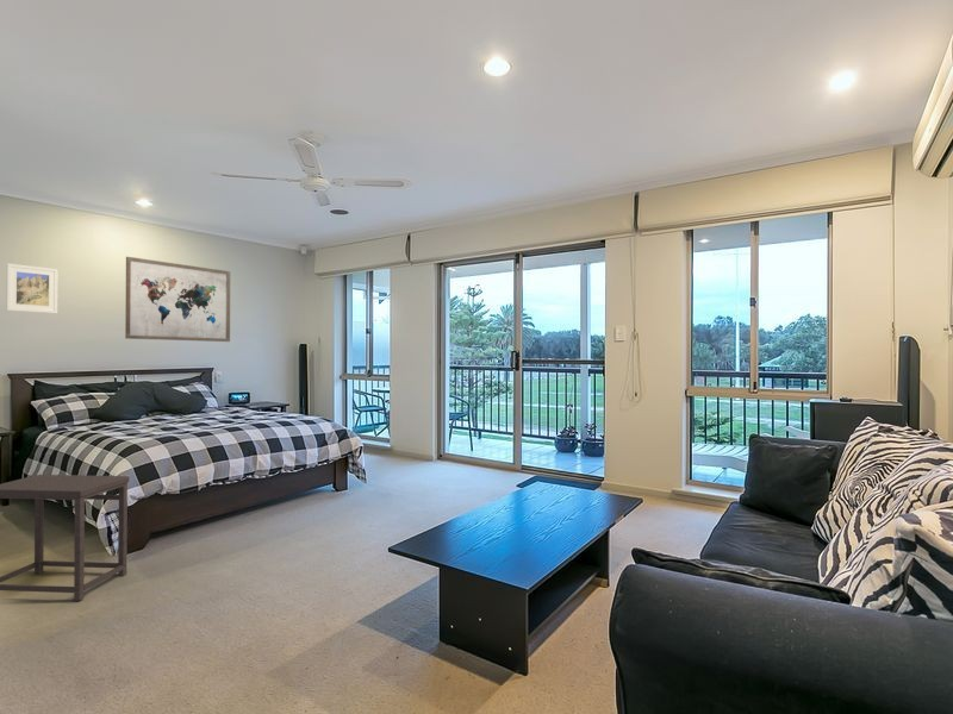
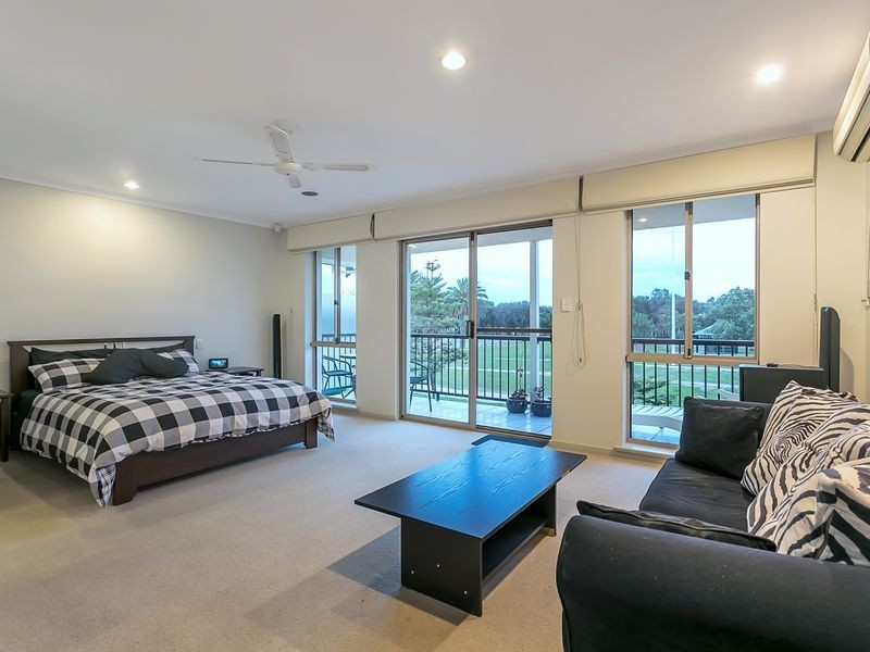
- side table [0,474,130,602]
- wall art [124,256,231,343]
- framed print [5,262,58,314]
